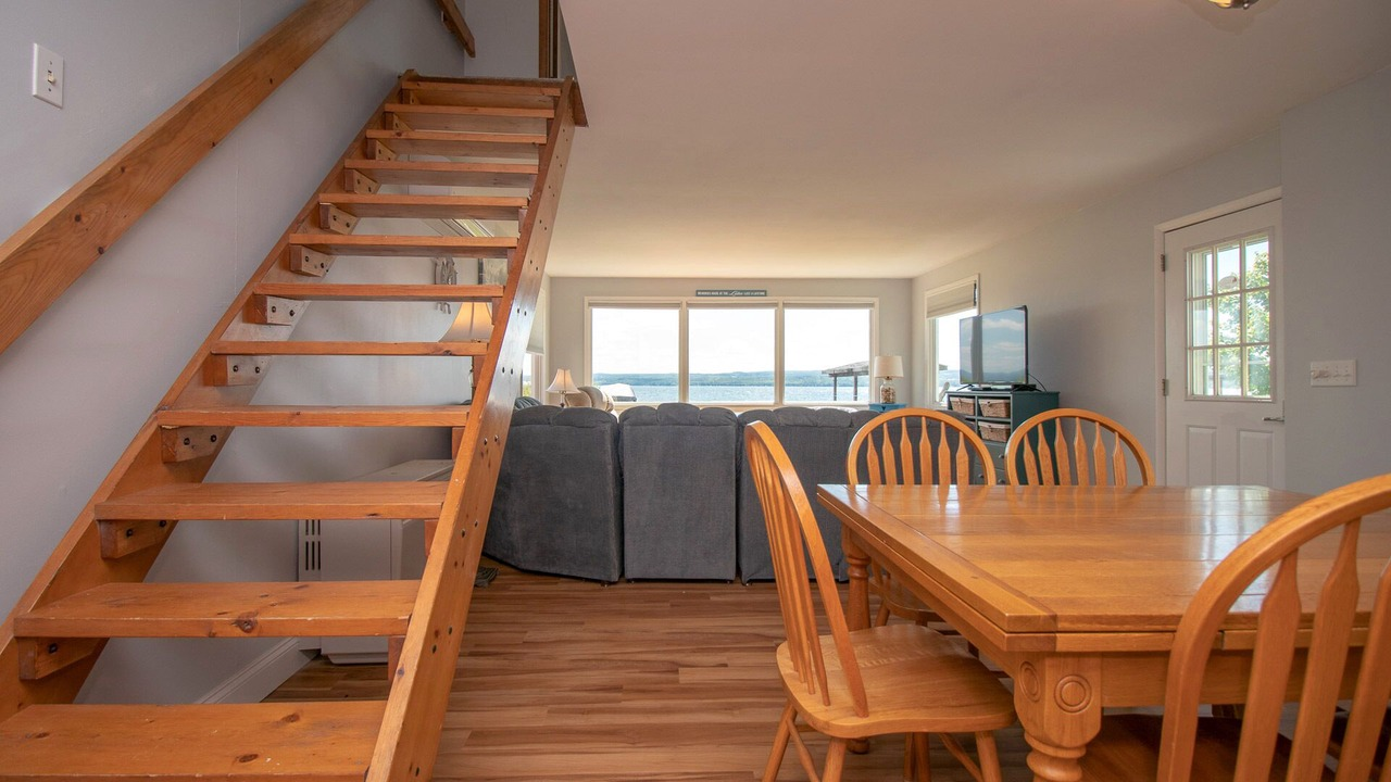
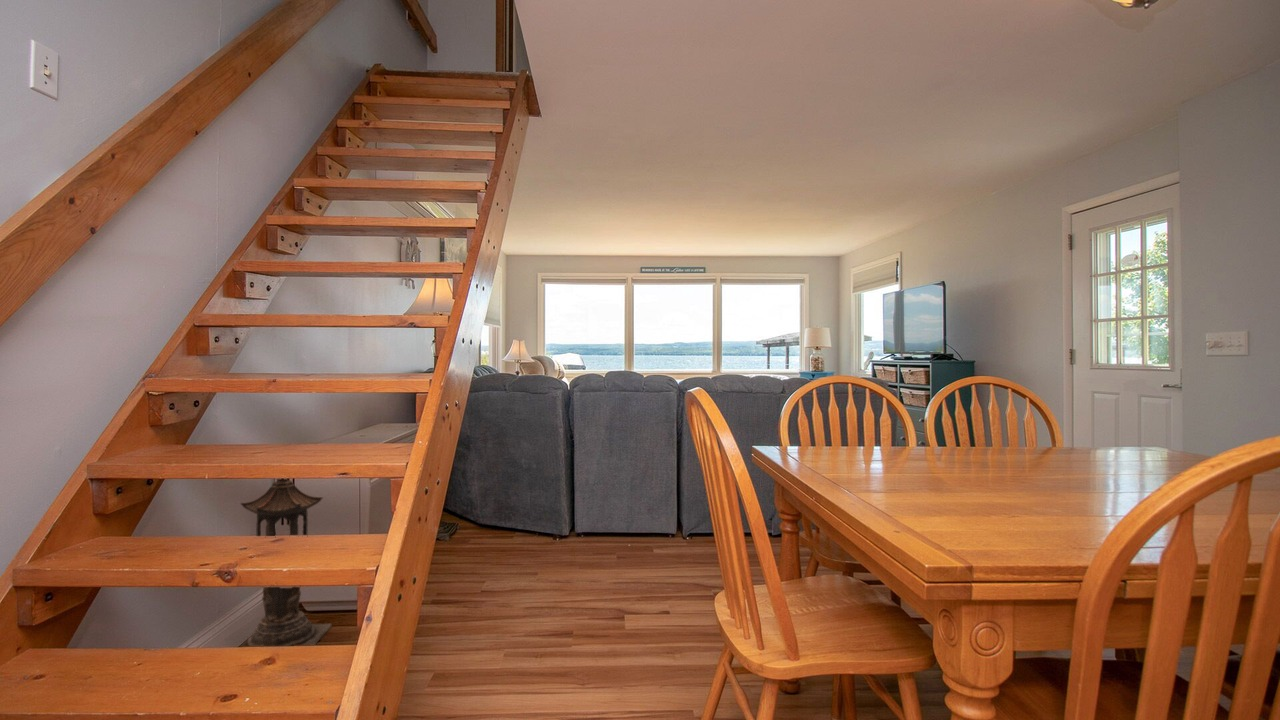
+ lantern [238,478,333,648]
